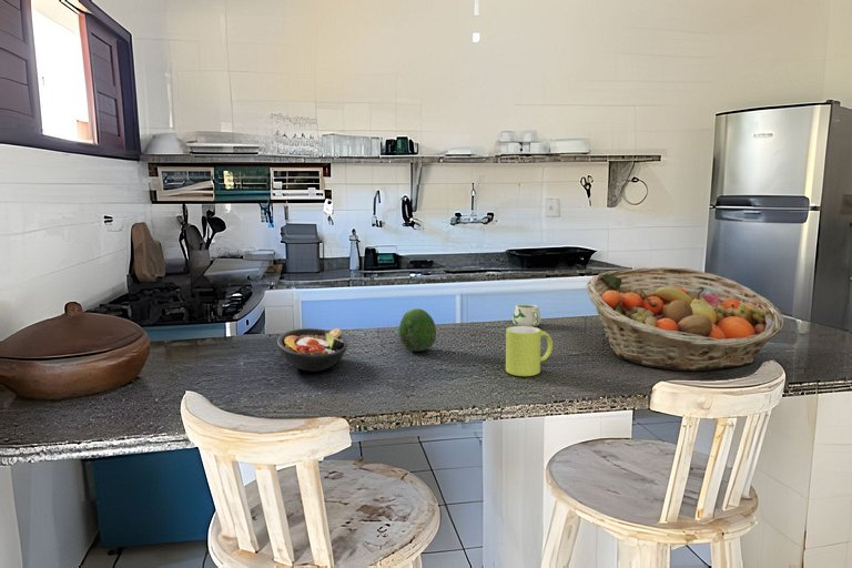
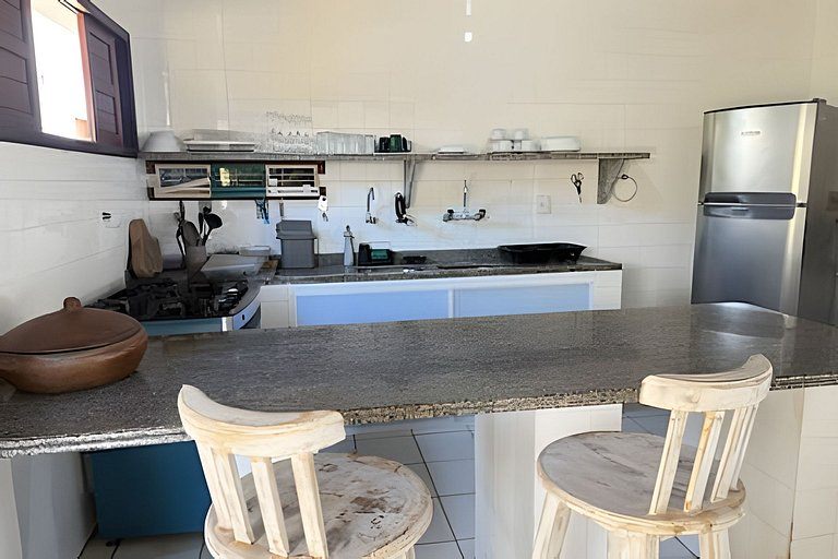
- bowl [276,327,348,373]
- fruit basket [586,266,785,372]
- fruit [398,307,437,352]
- mug [511,303,541,327]
- mug [505,325,554,377]
